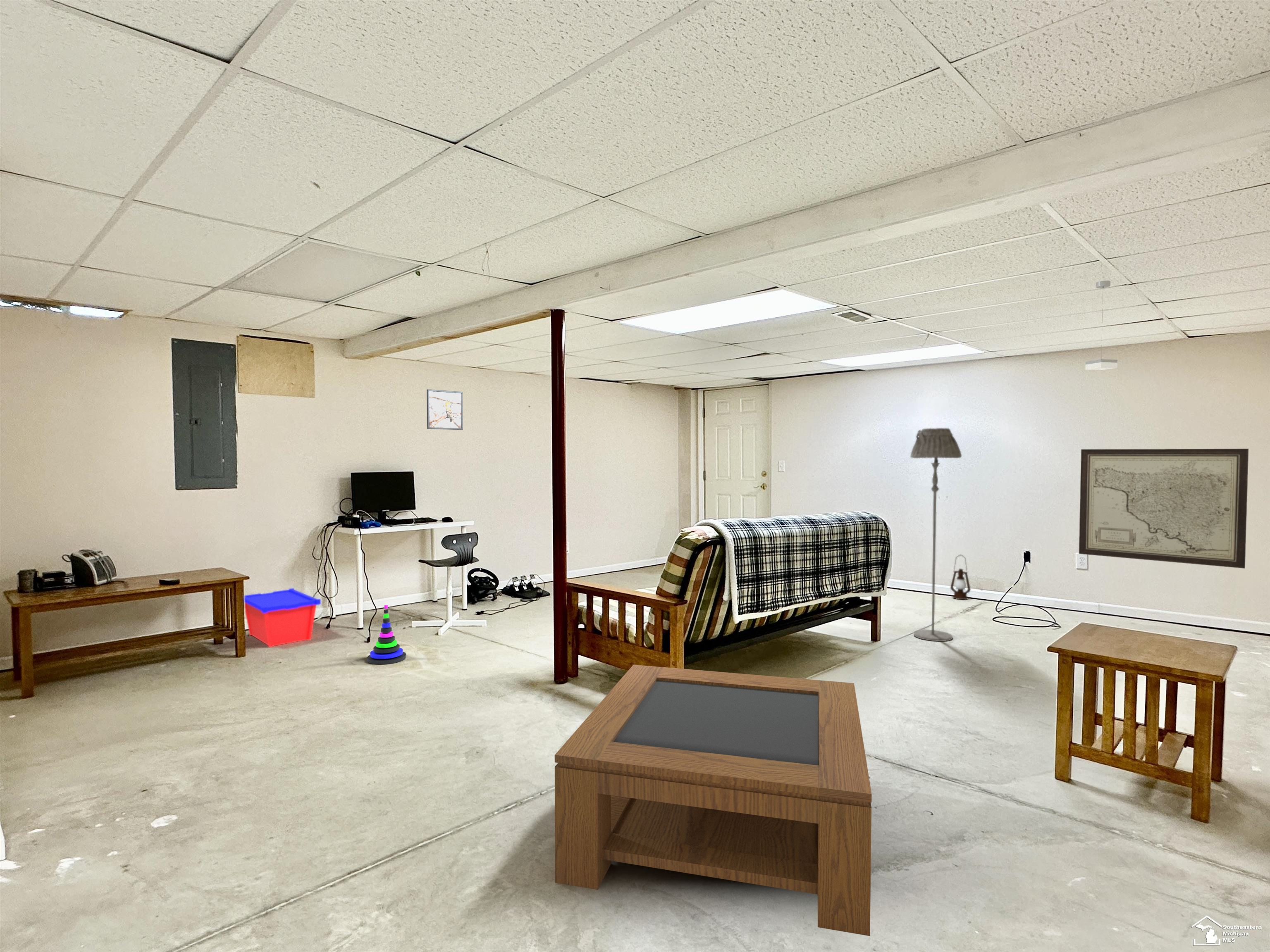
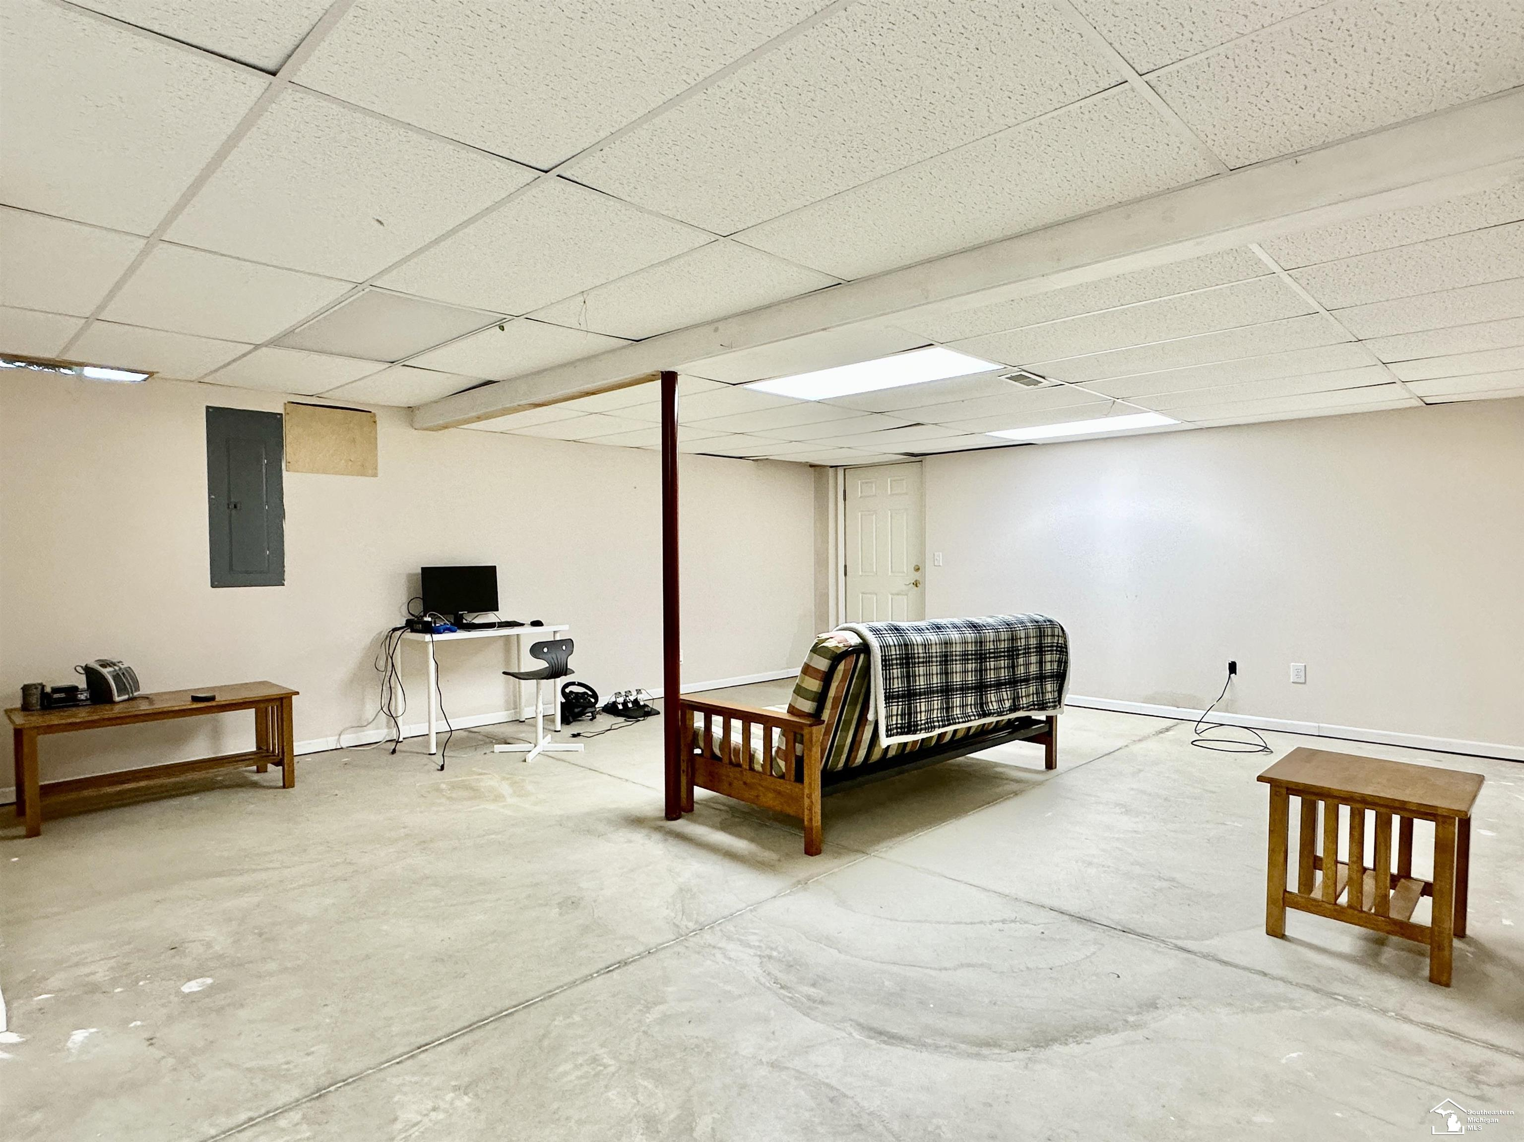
- pendant lamp [1085,280,1118,371]
- lantern [950,554,971,600]
- stacking toy [366,605,407,665]
- storage bin [244,588,321,648]
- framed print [426,389,463,430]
- coffee table [554,664,872,936]
- floor lamp [910,428,962,642]
- wall art [1079,448,1249,569]
